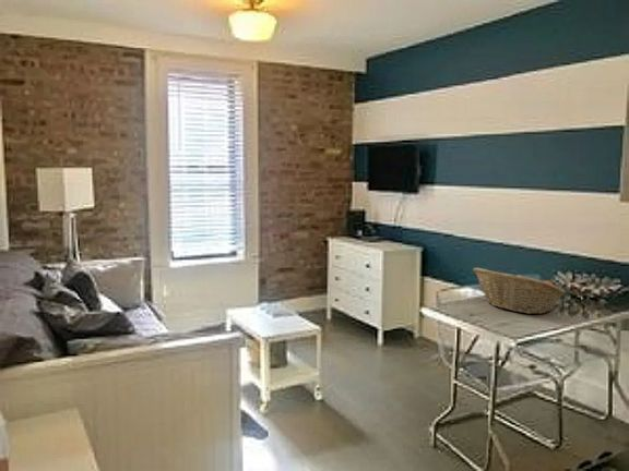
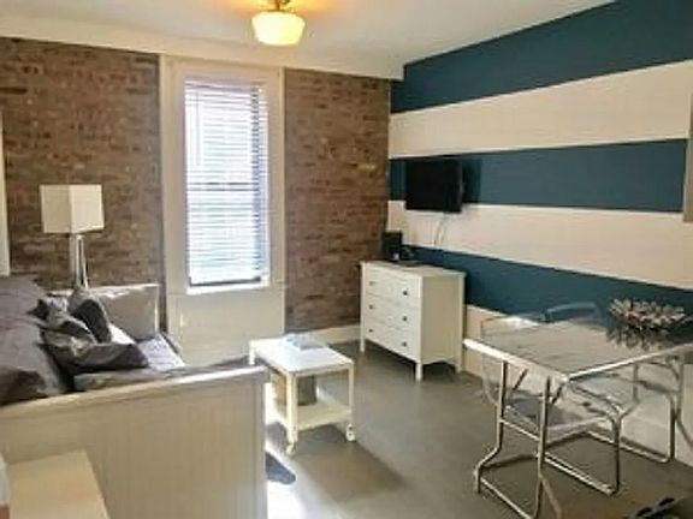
- fruit basket [472,267,567,315]
